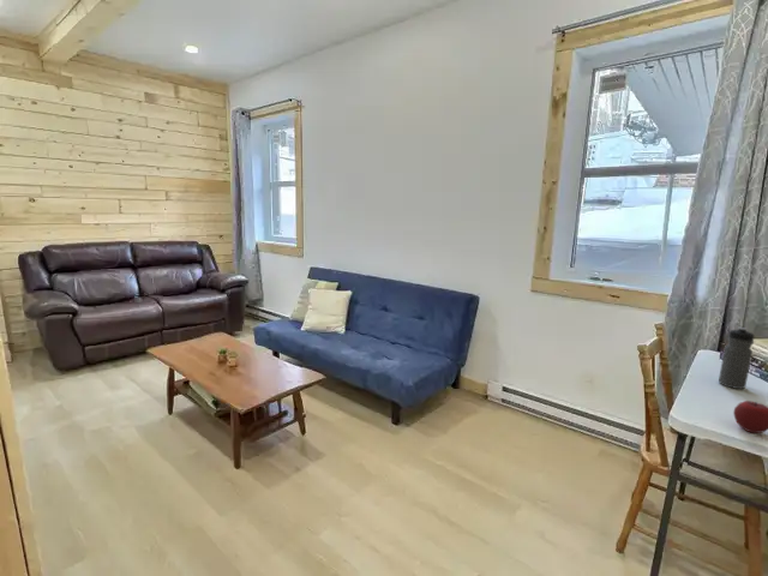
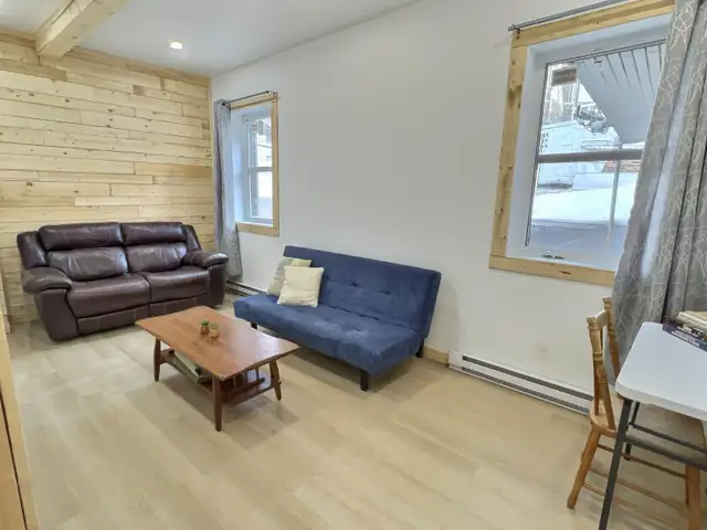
- water bottle [718,326,756,390]
- apple [732,400,768,434]
